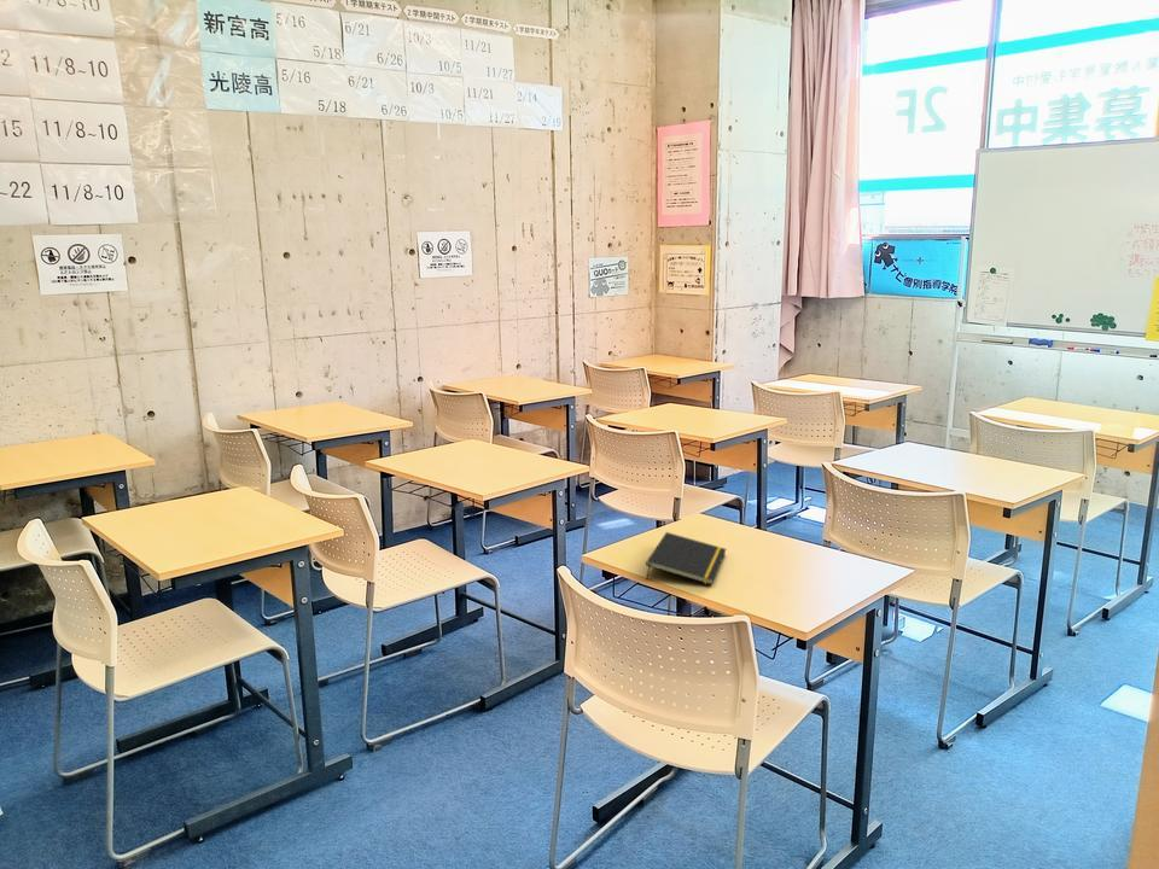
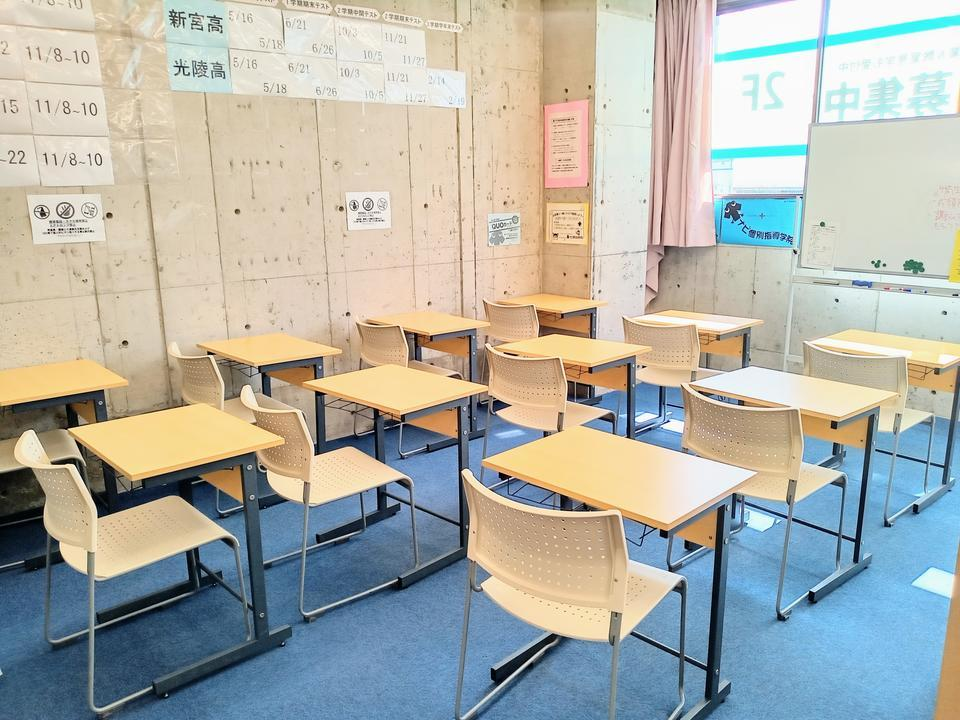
- notepad [645,531,727,587]
